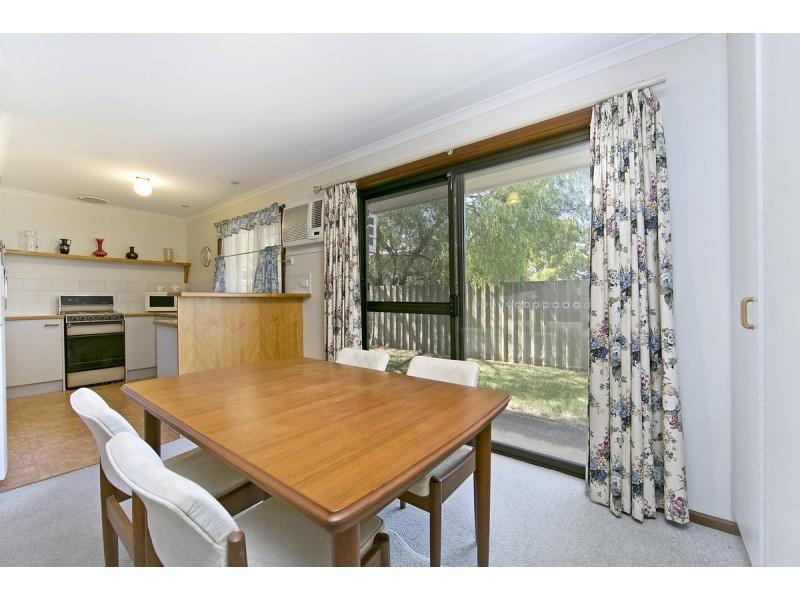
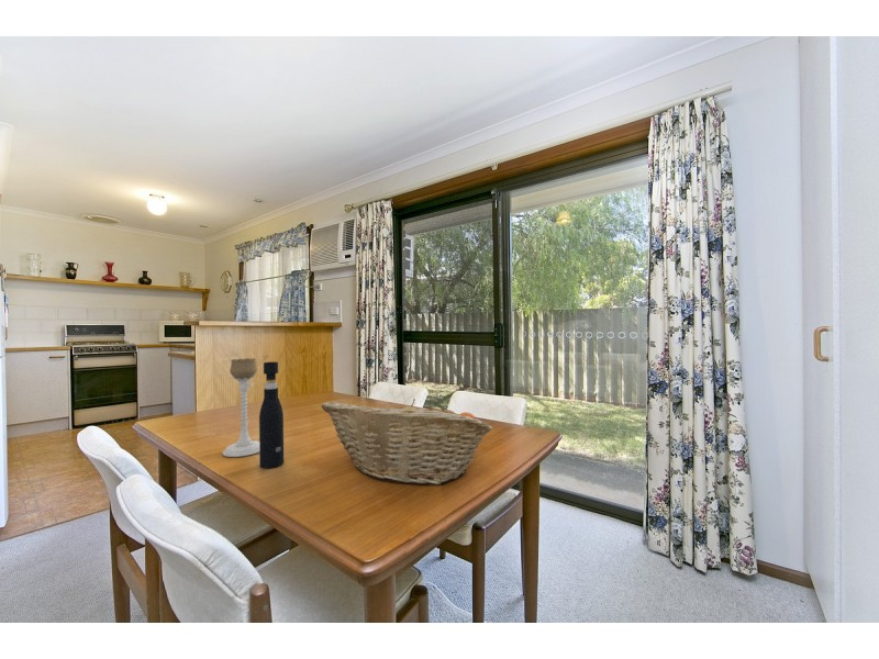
+ candle holder [221,357,259,458]
+ fruit basket [321,398,493,485]
+ pepper grinder [258,360,285,469]
